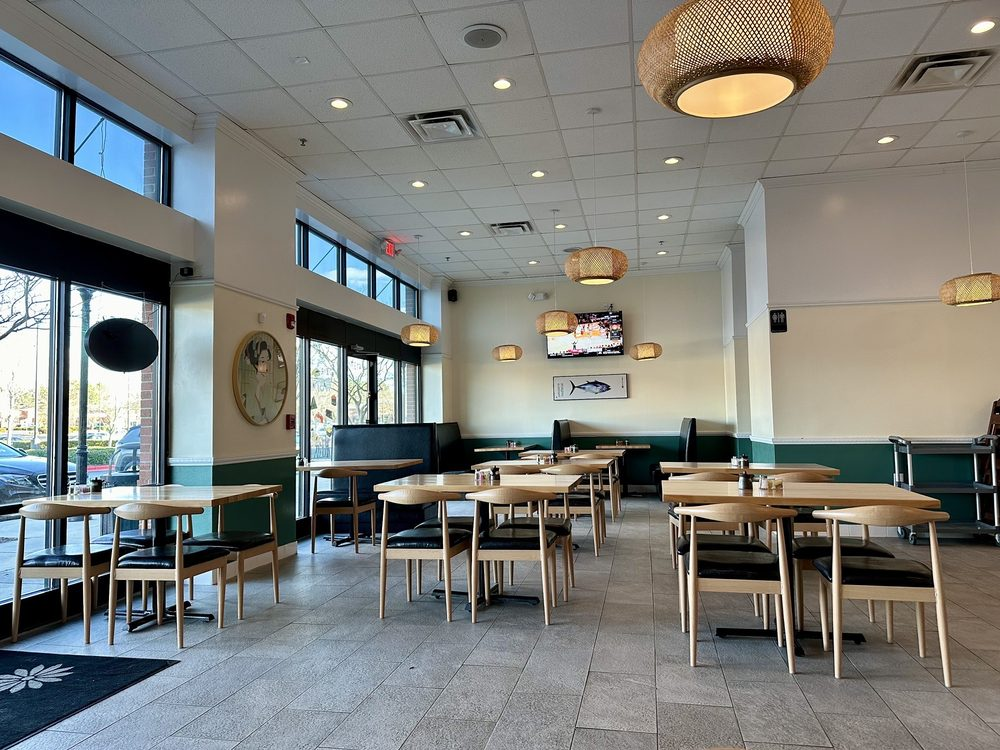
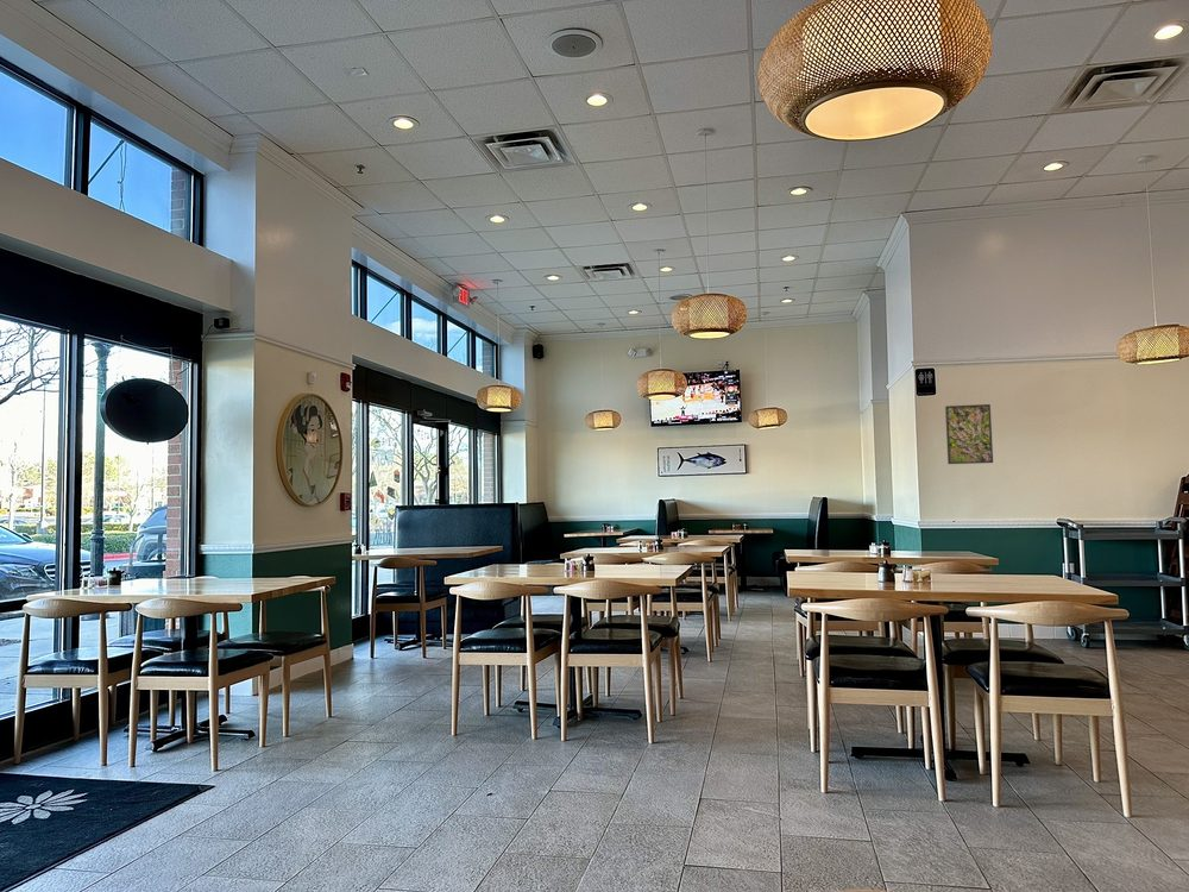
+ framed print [944,403,994,465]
